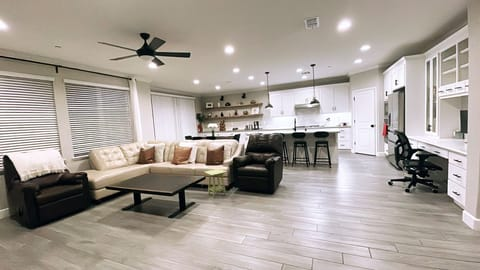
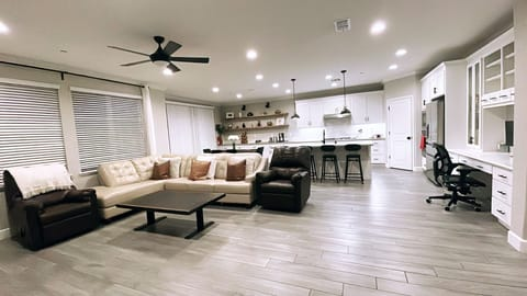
- side table [203,168,228,199]
